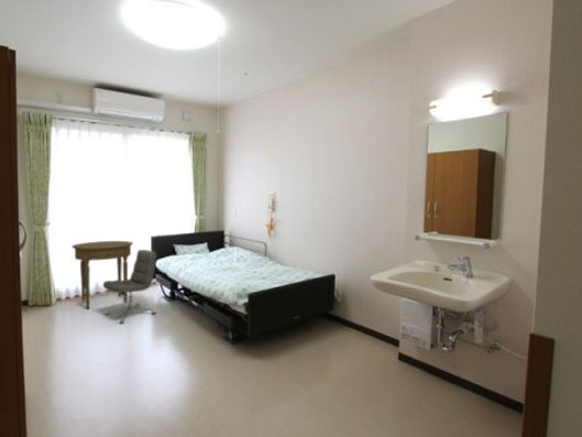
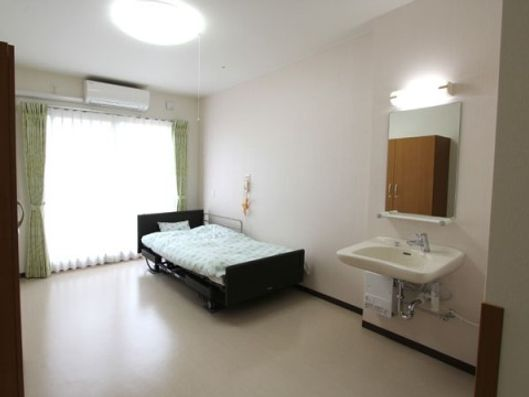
- side table [70,240,134,310]
- chair [102,249,157,325]
